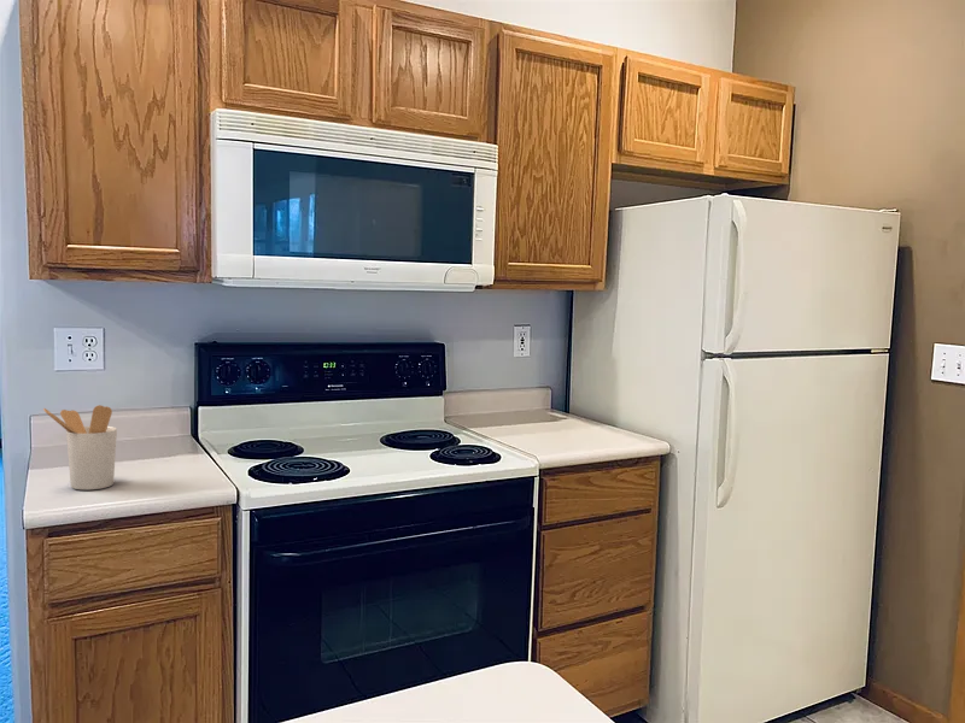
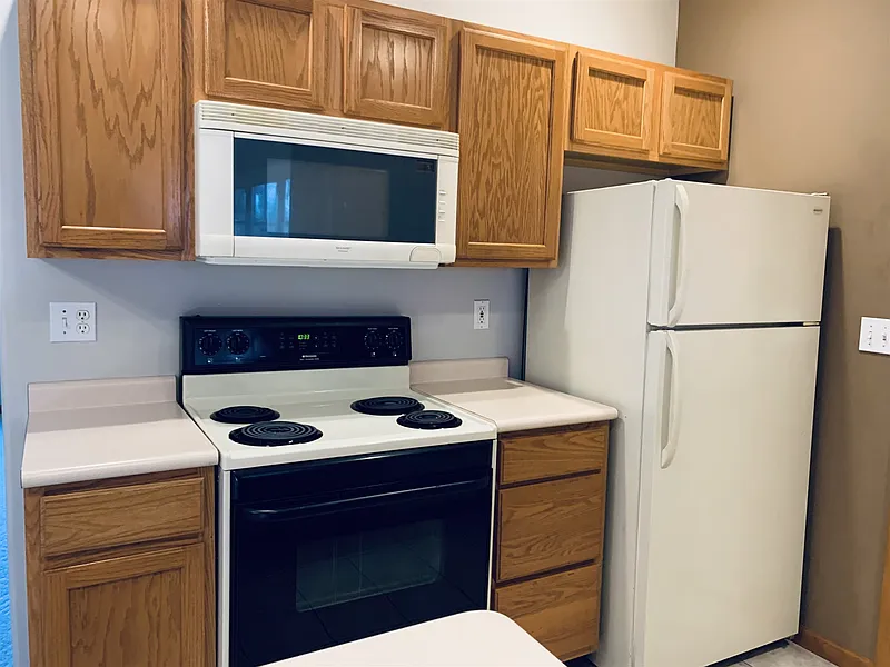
- utensil holder [42,404,118,490]
